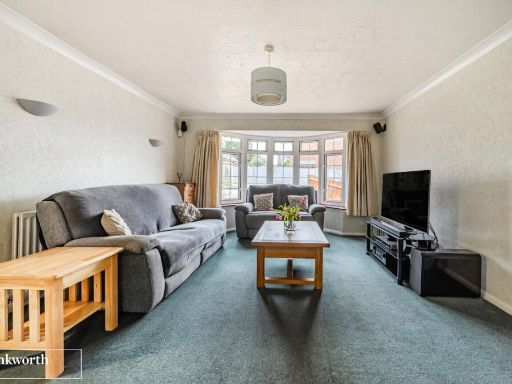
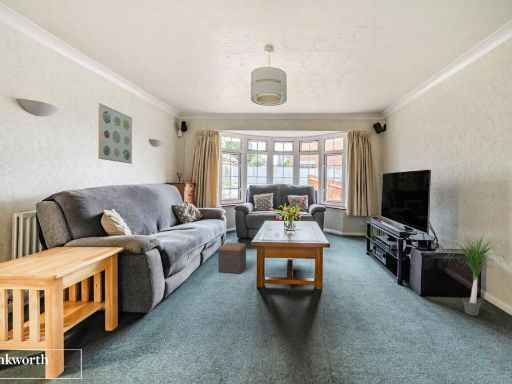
+ footstool [217,242,247,274]
+ potted plant [442,232,512,316]
+ wall art [97,102,133,165]
